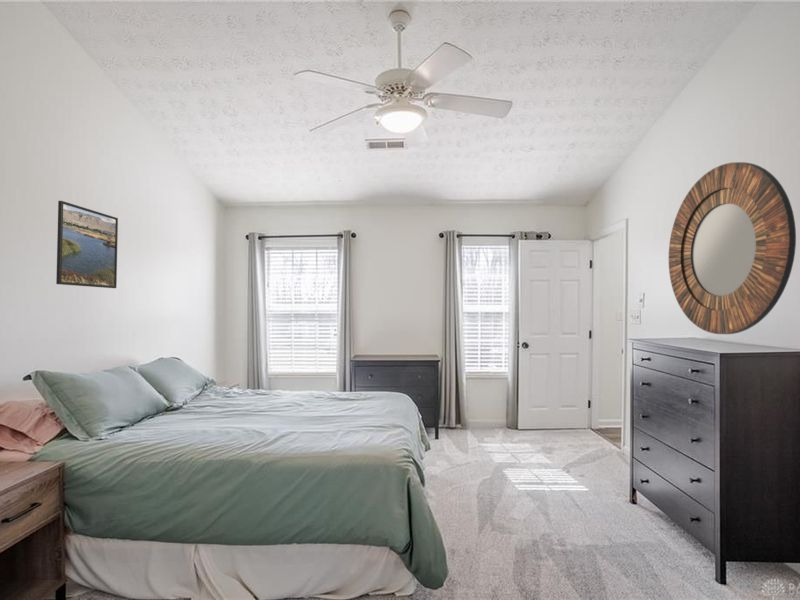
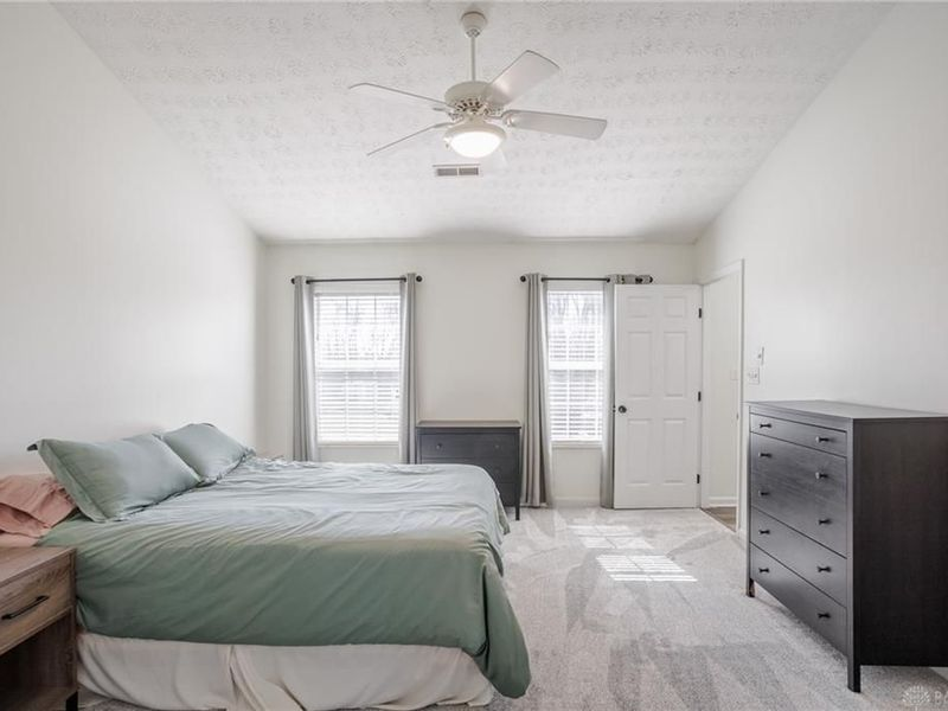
- home mirror [668,161,797,335]
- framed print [55,200,119,289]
